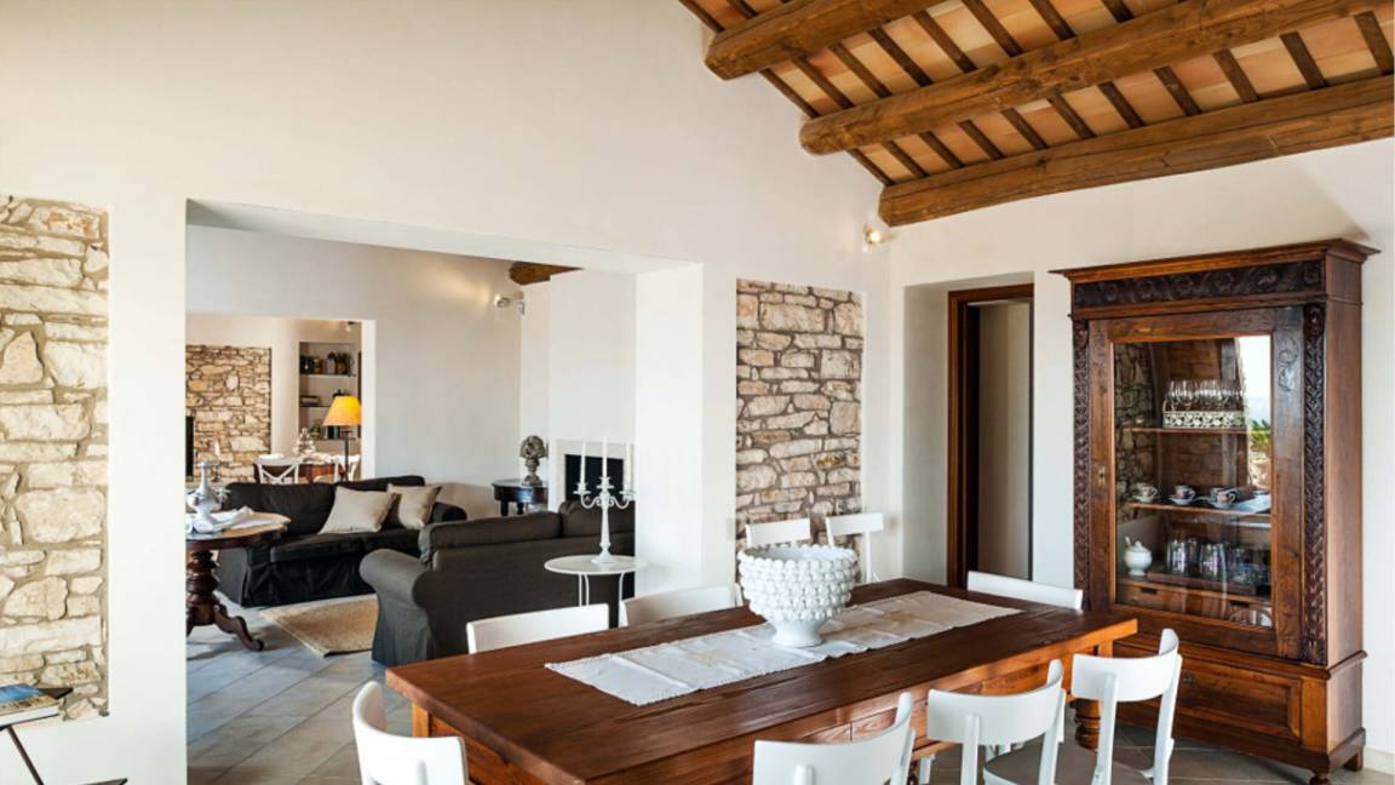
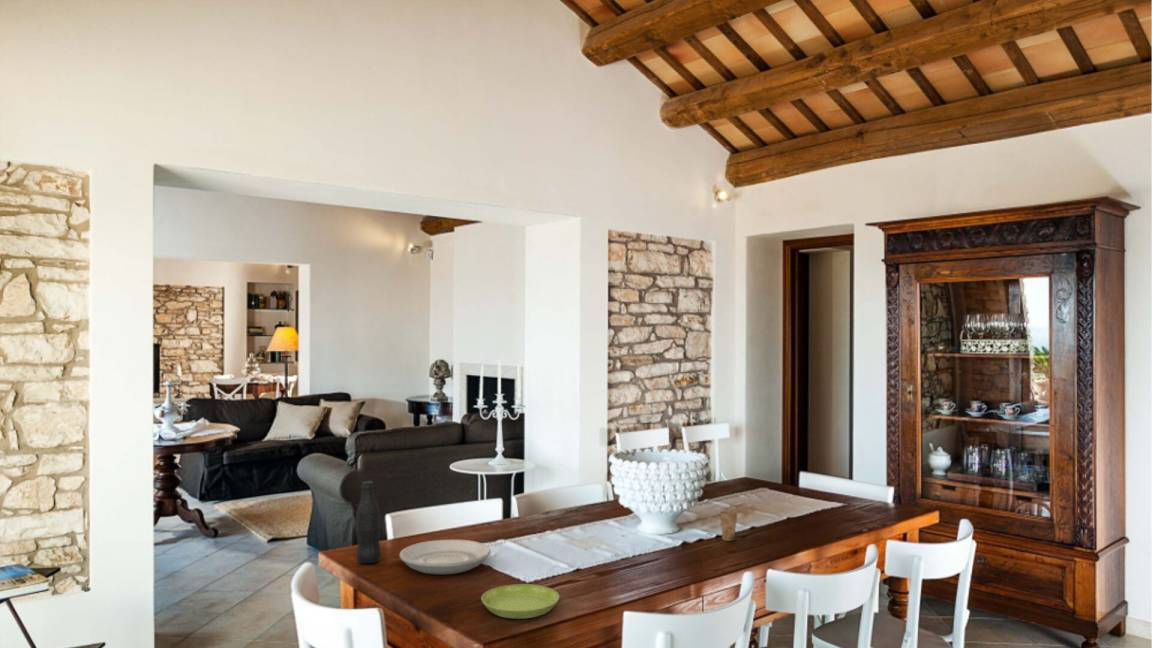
+ plate [398,539,492,575]
+ cup [719,503,738,542]
+ bottle [355,480,382,564]
+ saucer [480,583,560,620]
